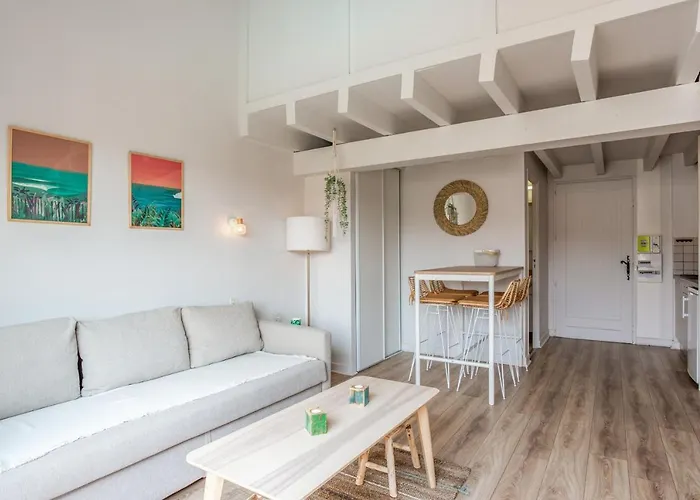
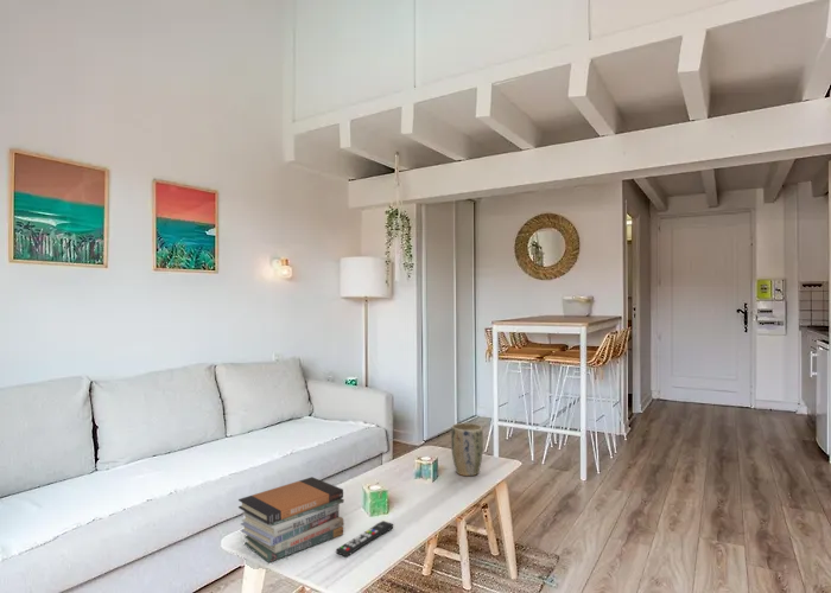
+ remote control [335,519,394,557]
+ book stack [237,476,344,563]
+ plant pot [450,422,484,477]
